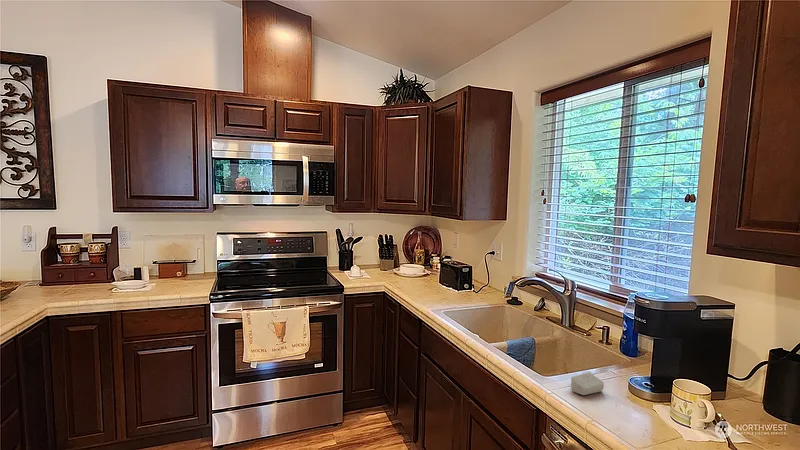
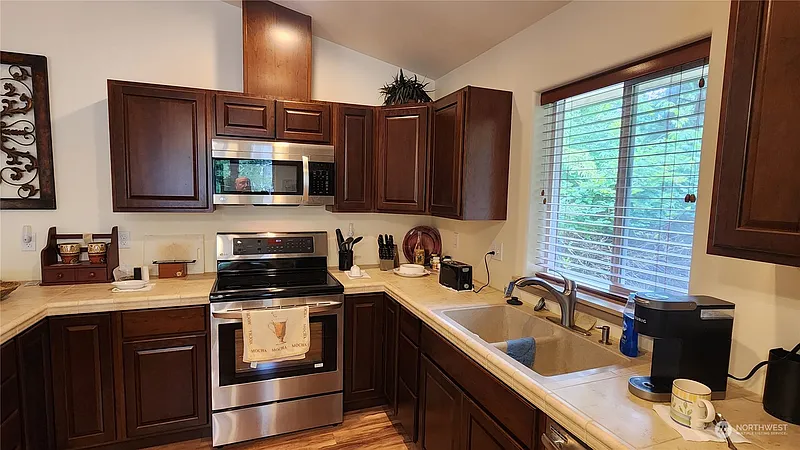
- soap bar [570,371,605,396]
